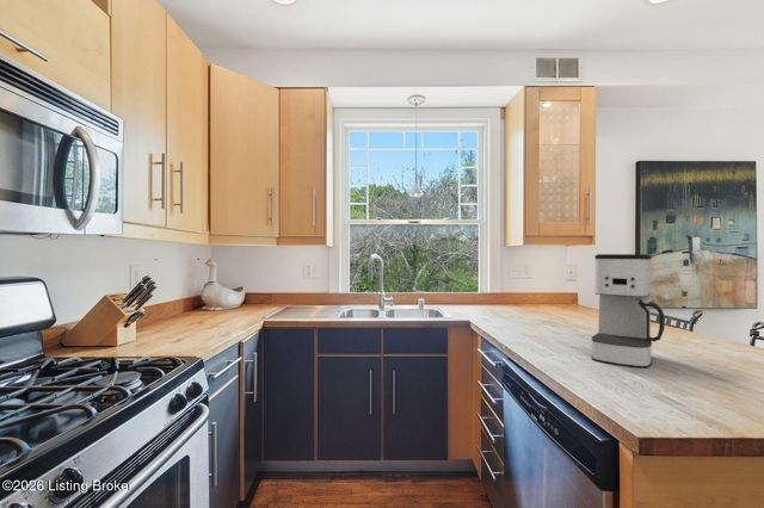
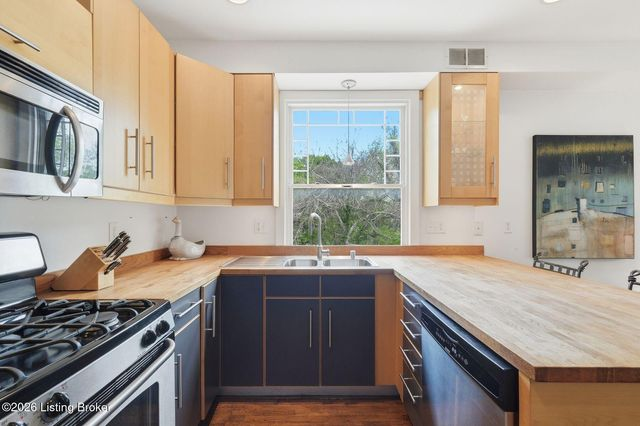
- coffee maker [591,253,666,368]
